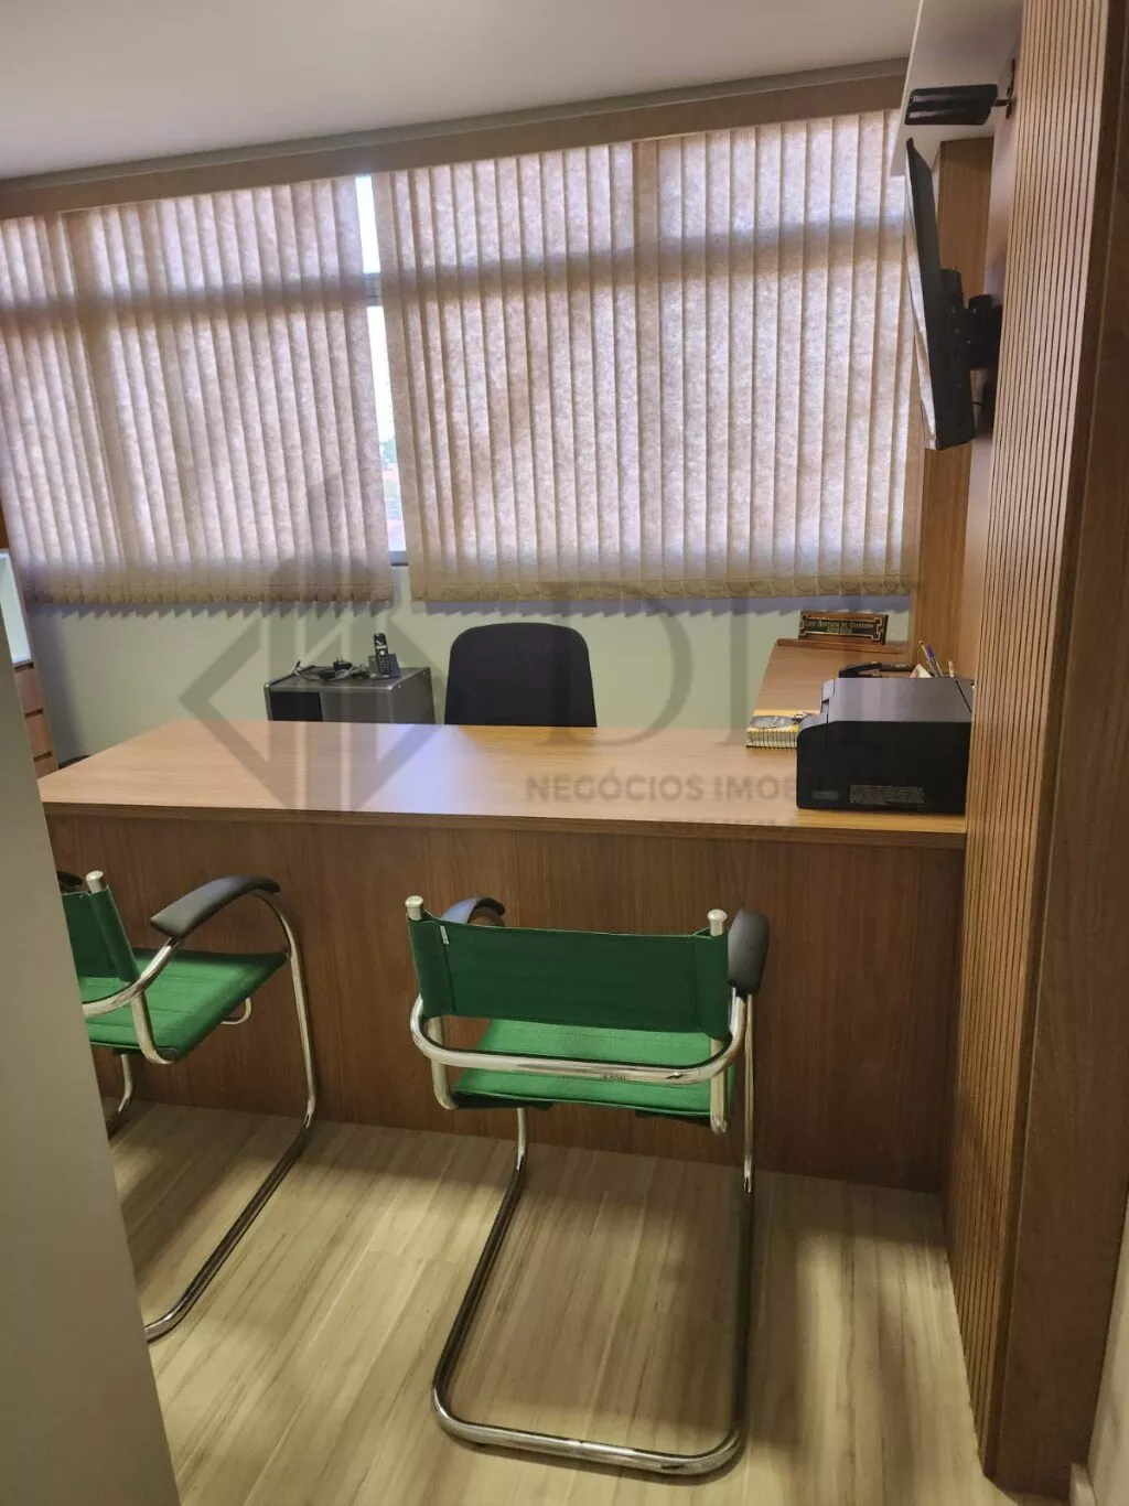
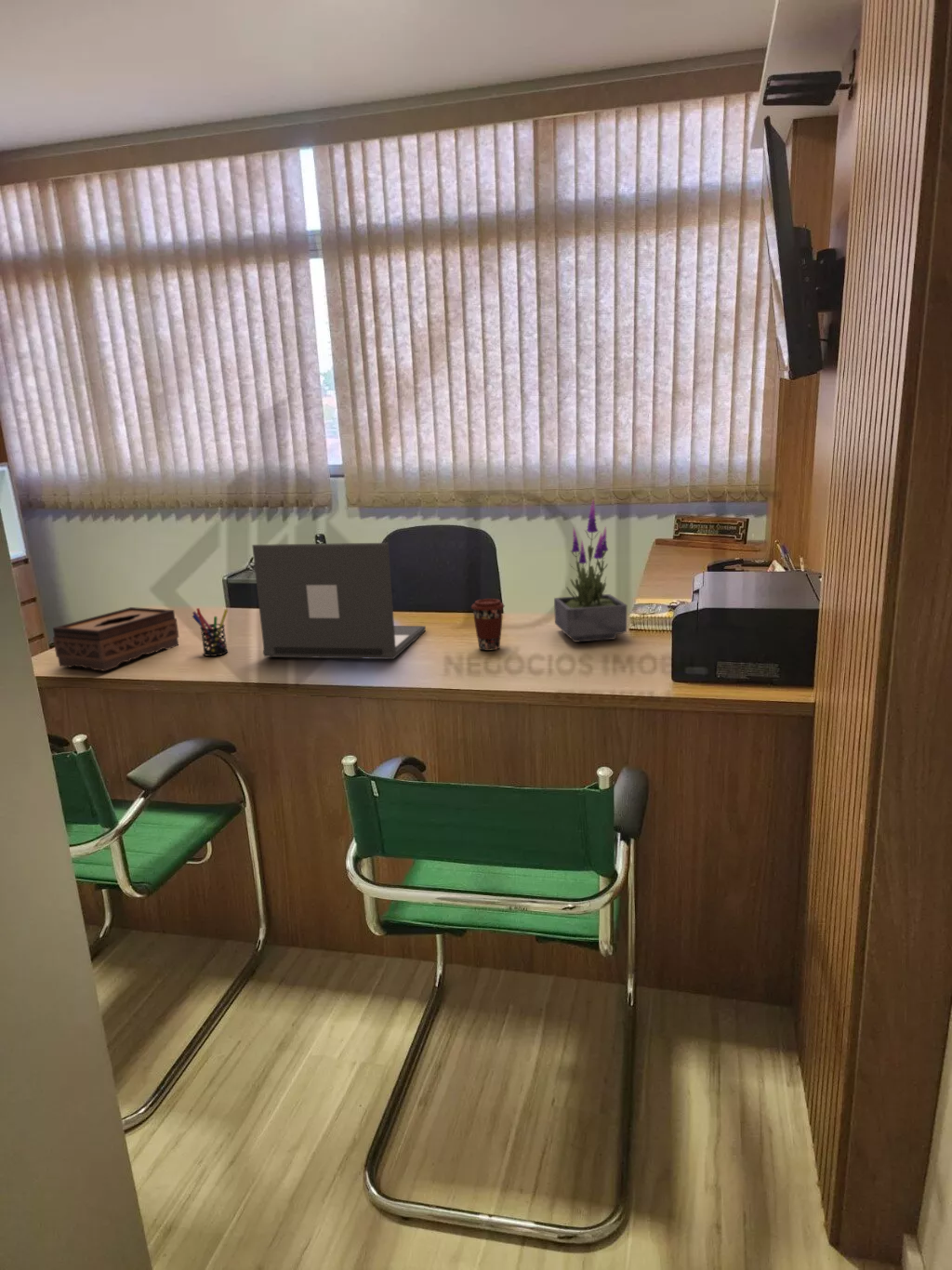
+ tissue box [52,606,179,672]
+ coffee cup [470,598,506,652]
+ pen holder [192,607,229,657]
+ laptop [251,542,427,660]
+ potted plant [553,498,628,643]
